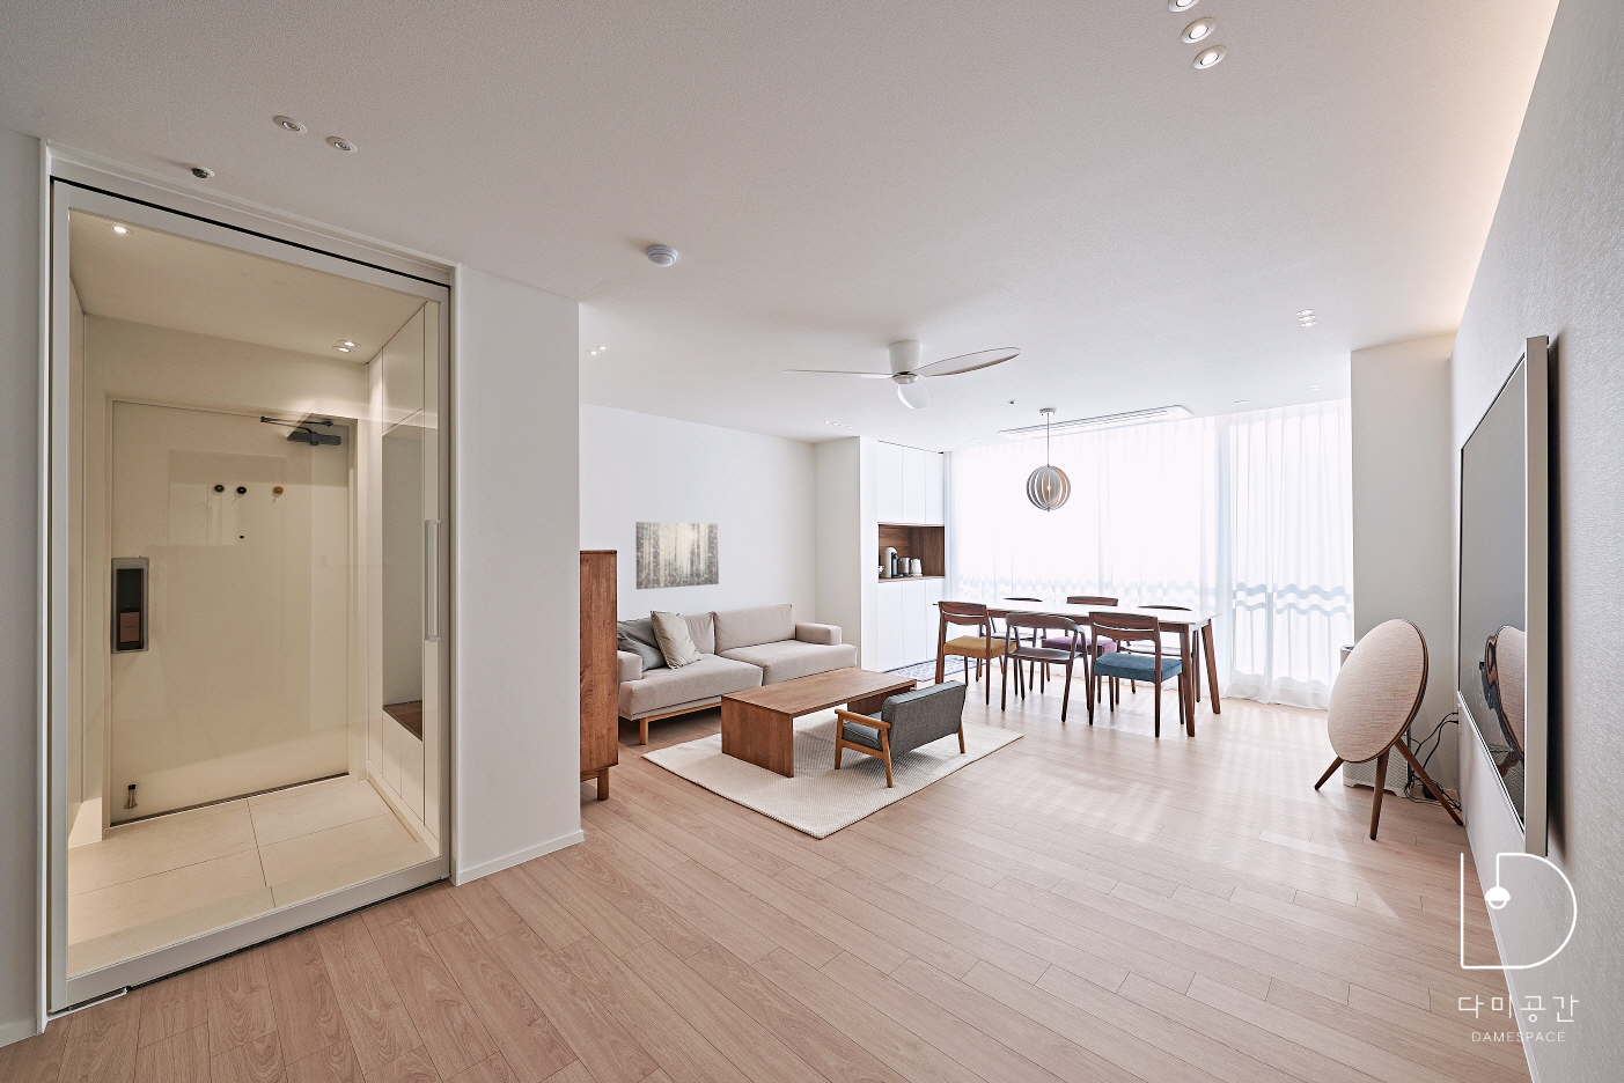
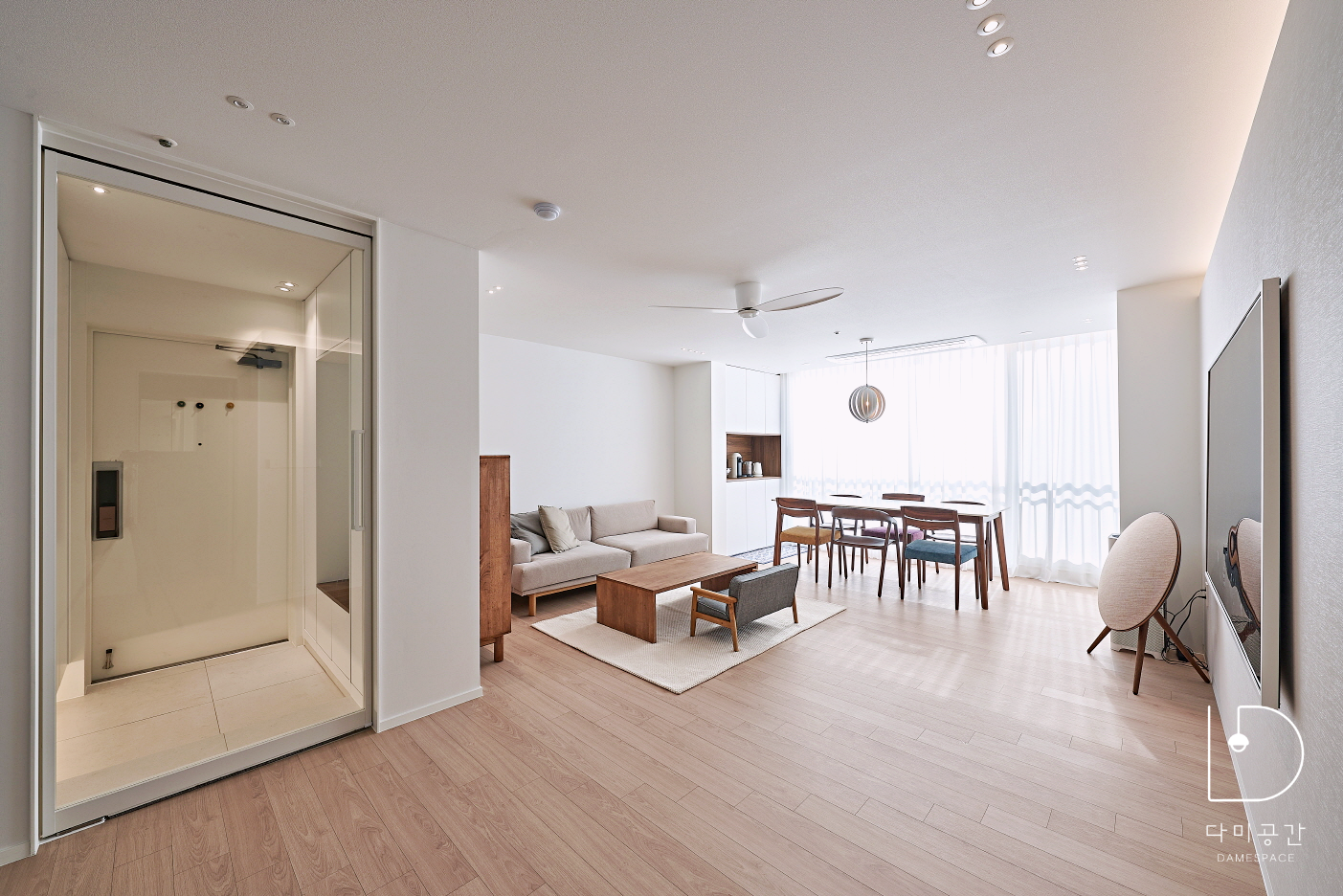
- wall art [635,521,719,590]
